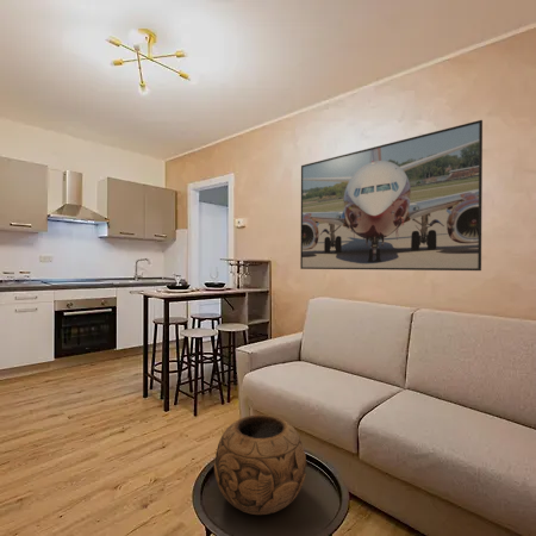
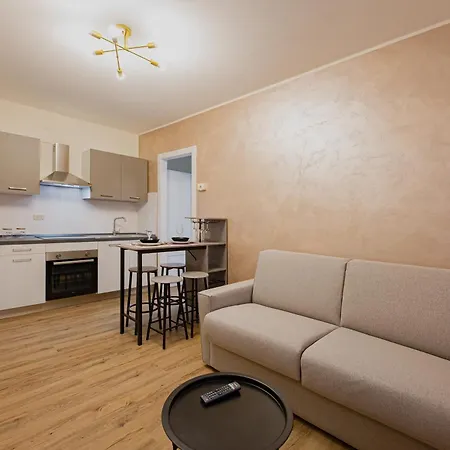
- decorative bowl [213,413,307,516]
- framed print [299,119,484,272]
